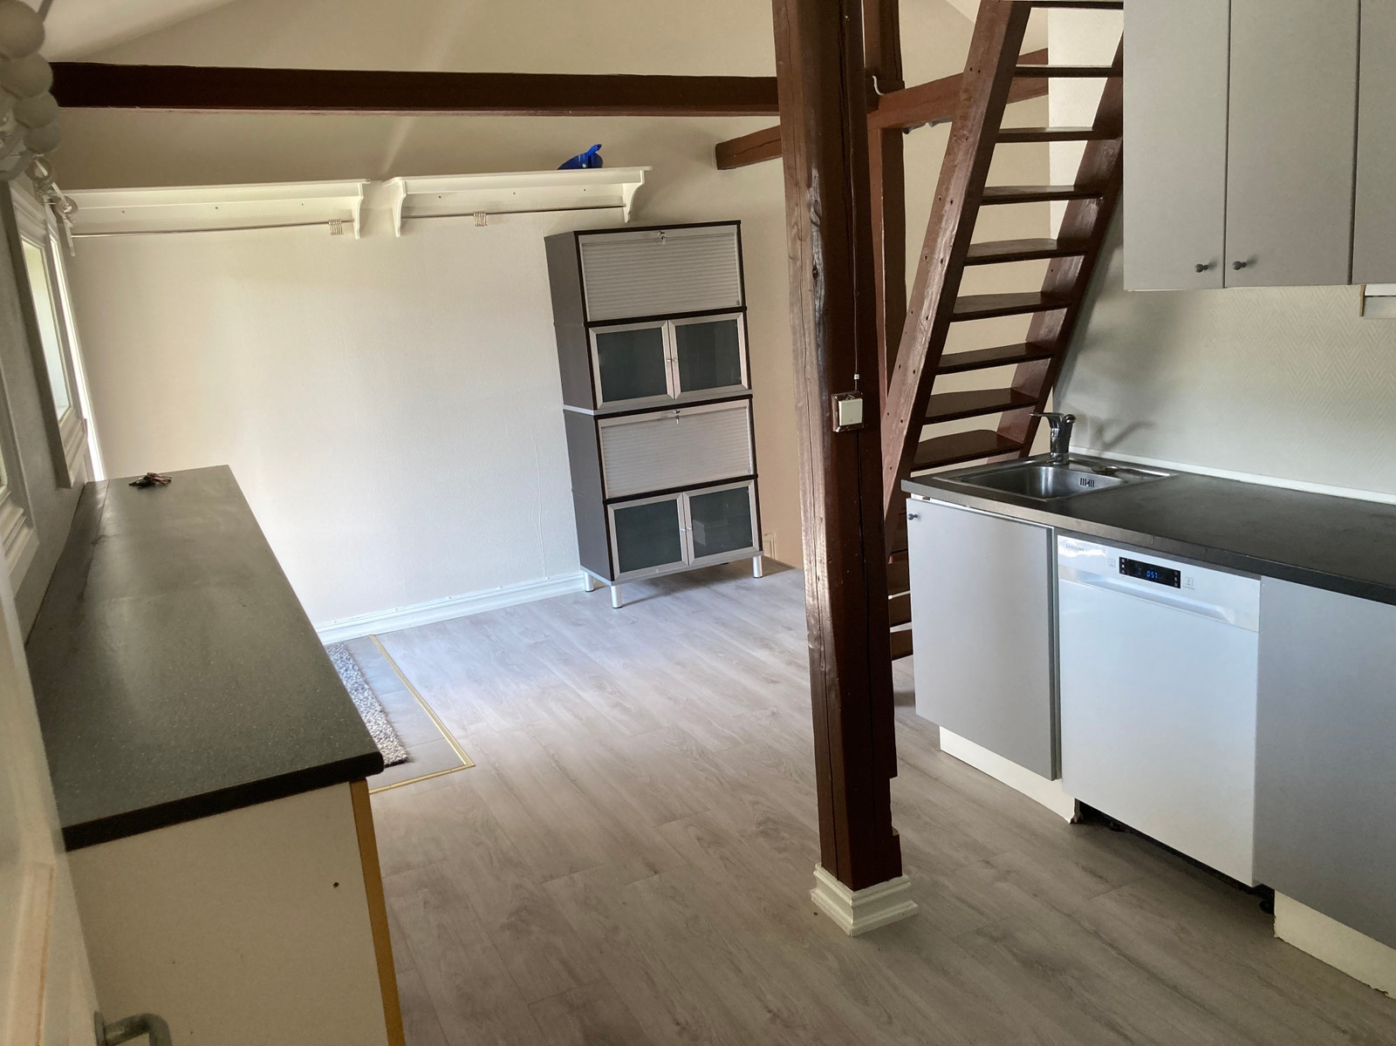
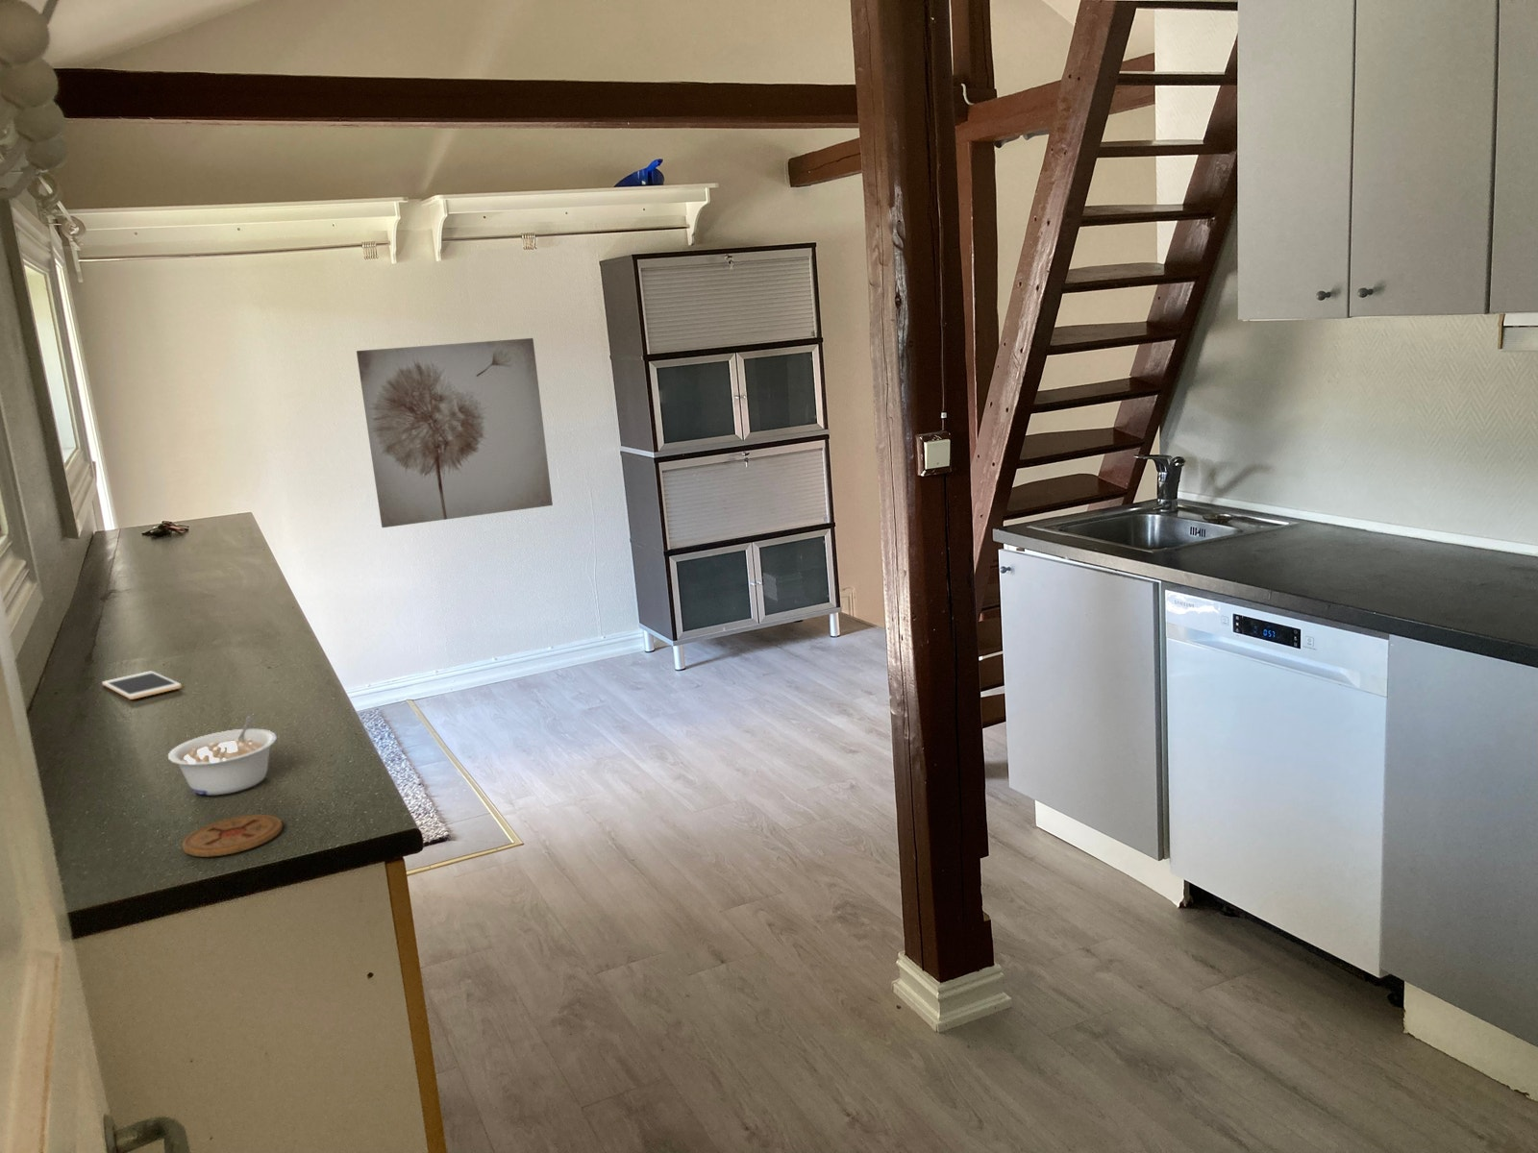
+ coaster [182,814,283,857]
+ wall art [356,337,553,528]
+ cell phone [101,670,183,700]
+ legume [167,713,277,796]
